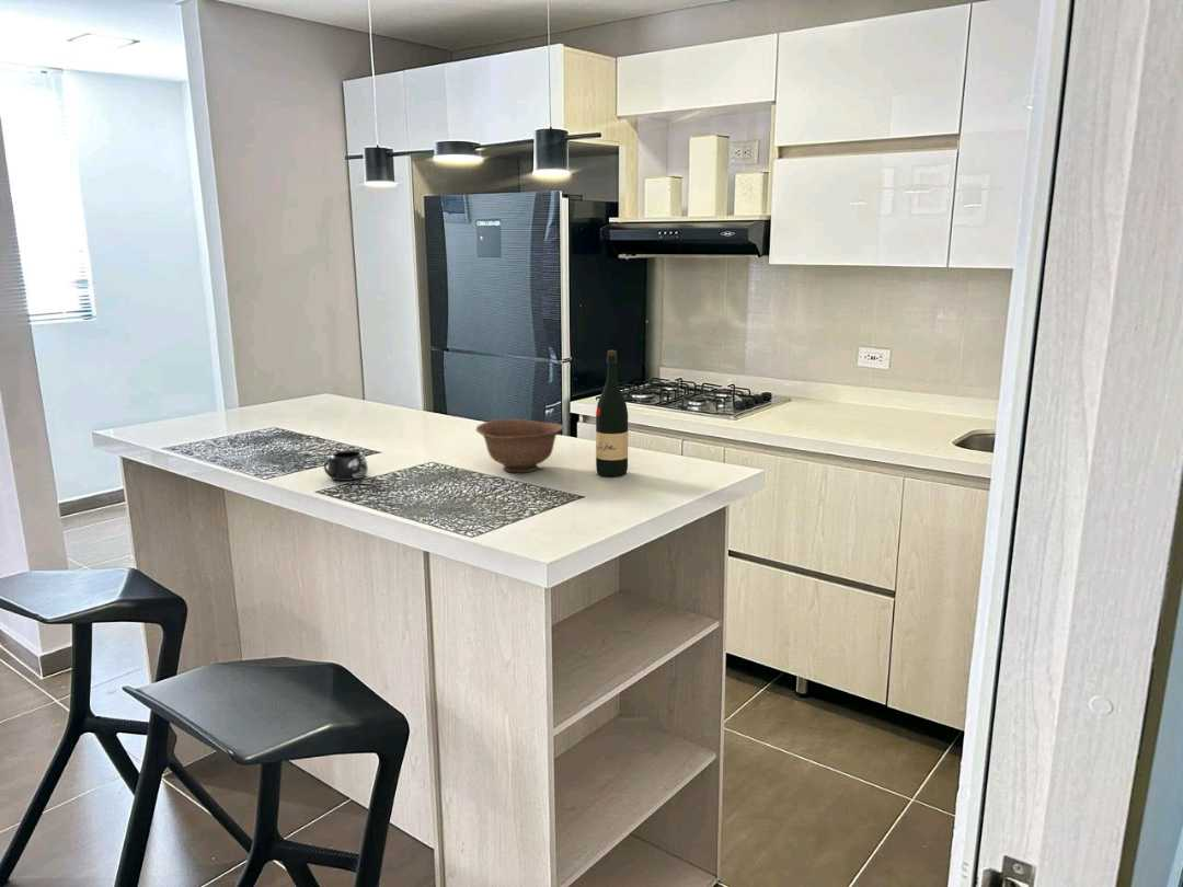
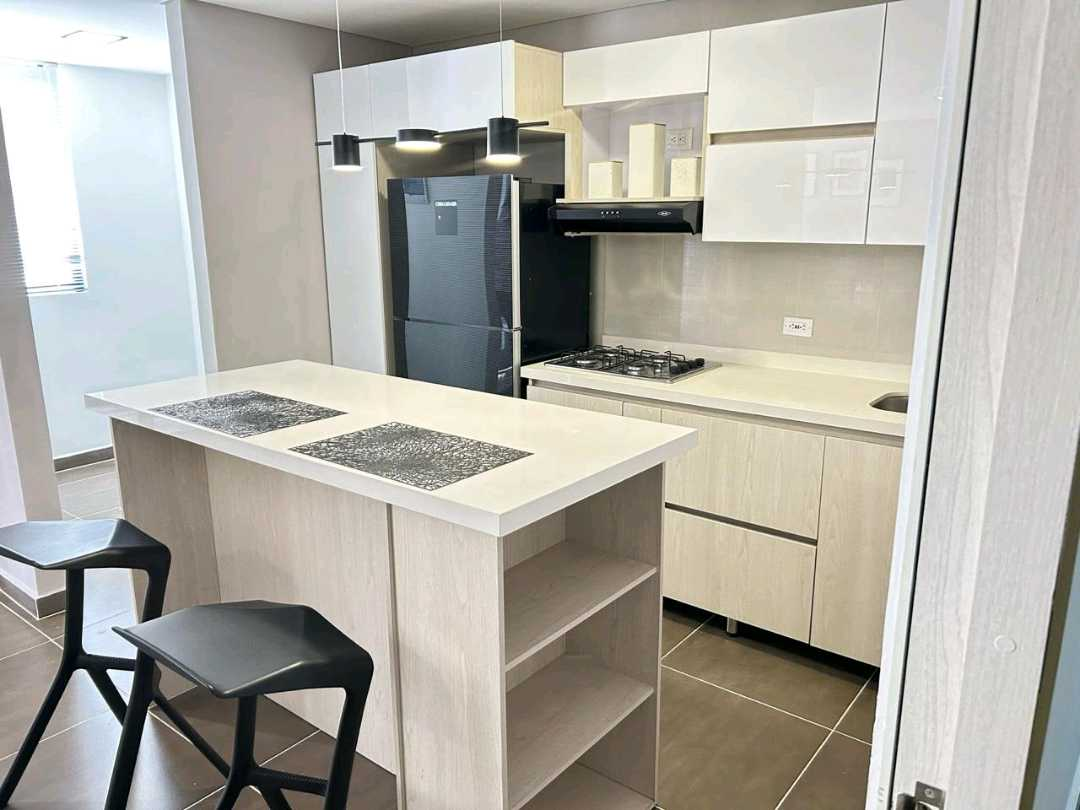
- wine bottle [595,349,629,477]
- bowl [475,418,564,474]
- mug [323,450,369,482]
